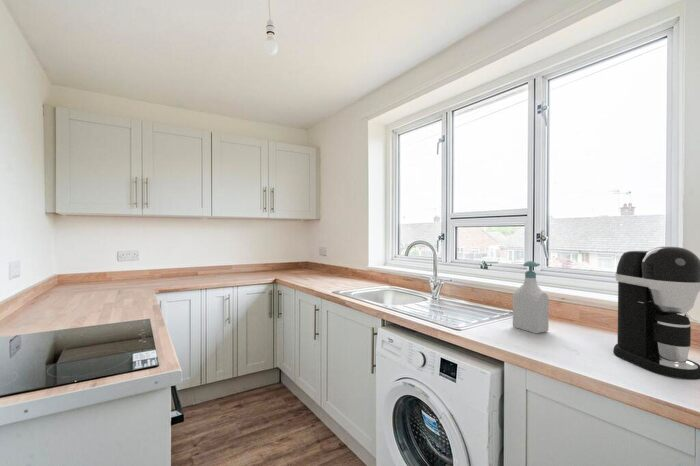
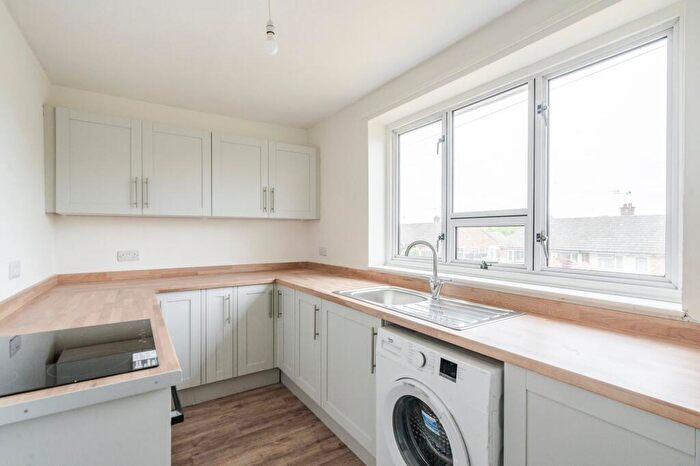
- soap bottle [512,260,550,334]
- coffee maker [612,246,700,381]
